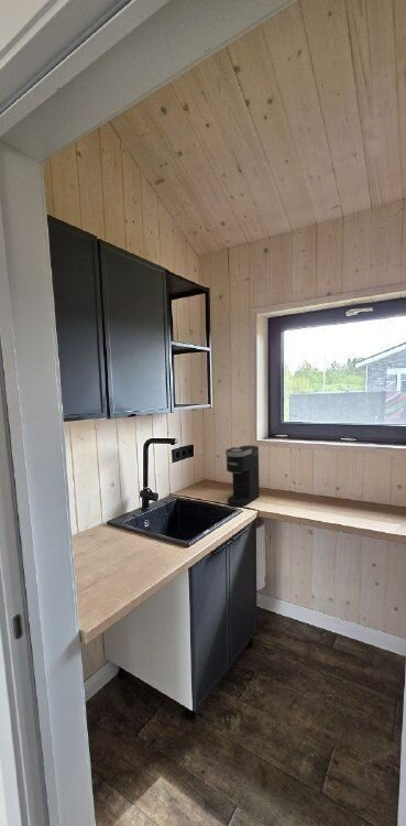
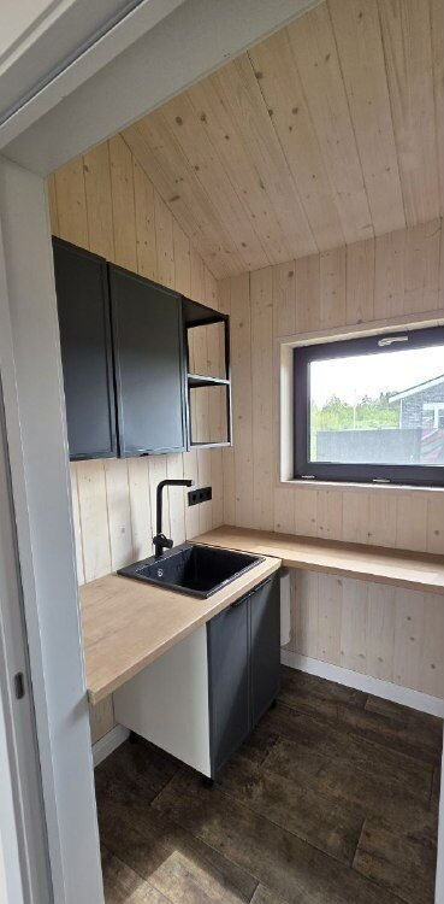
- coffee maker [224,445,261,509]
